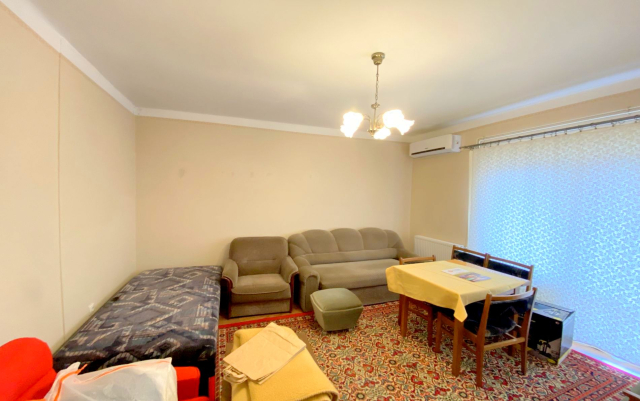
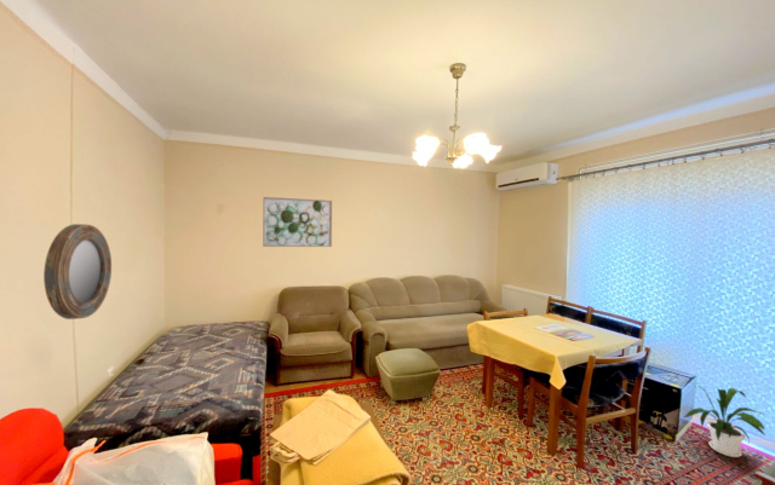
+ home mirror [42,223,113,321]
+ house plant [683,385,765,458]
+ wall art [262,196,333,248]
